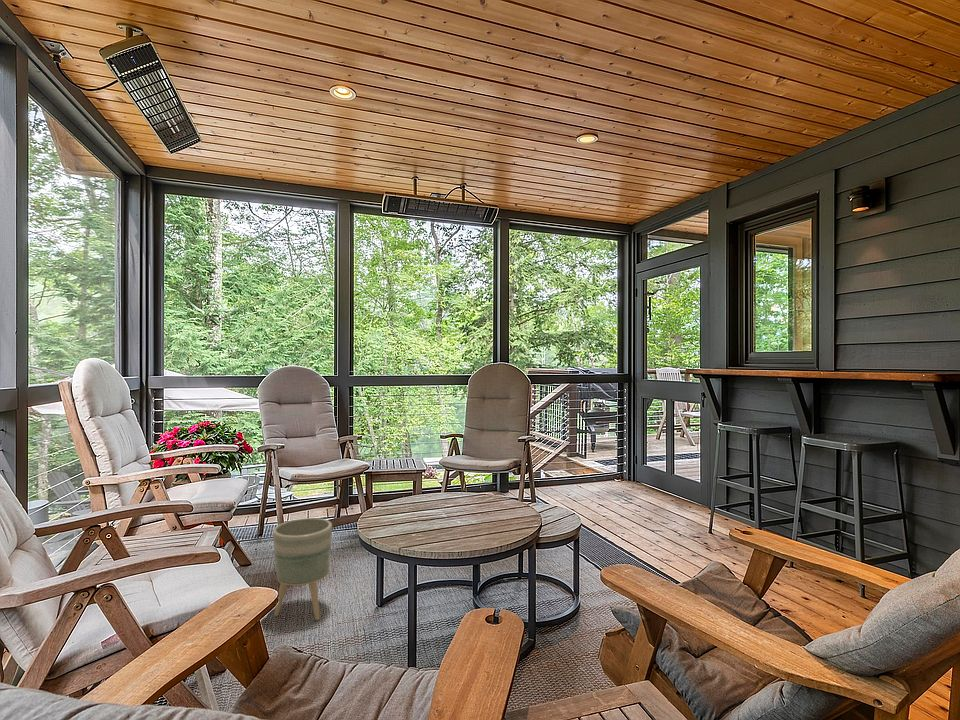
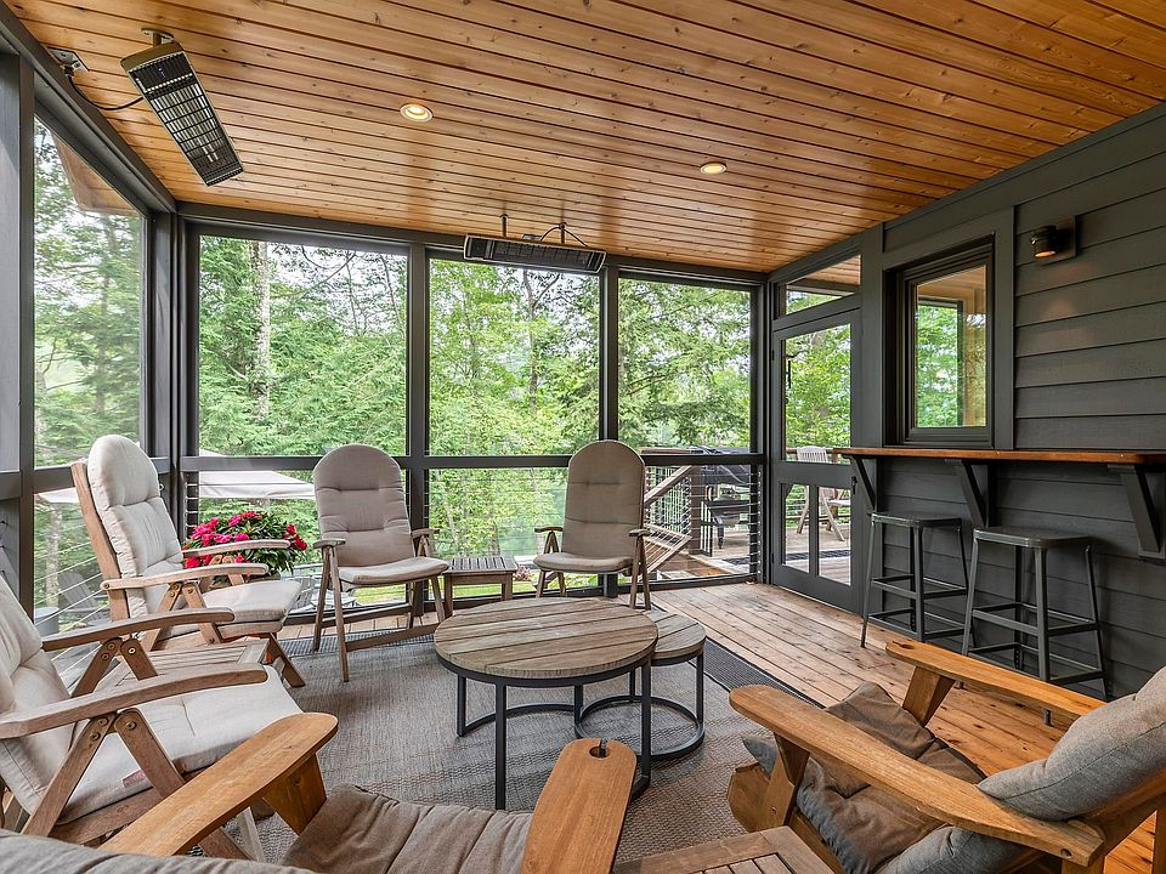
- planter [272,517,333,621]
